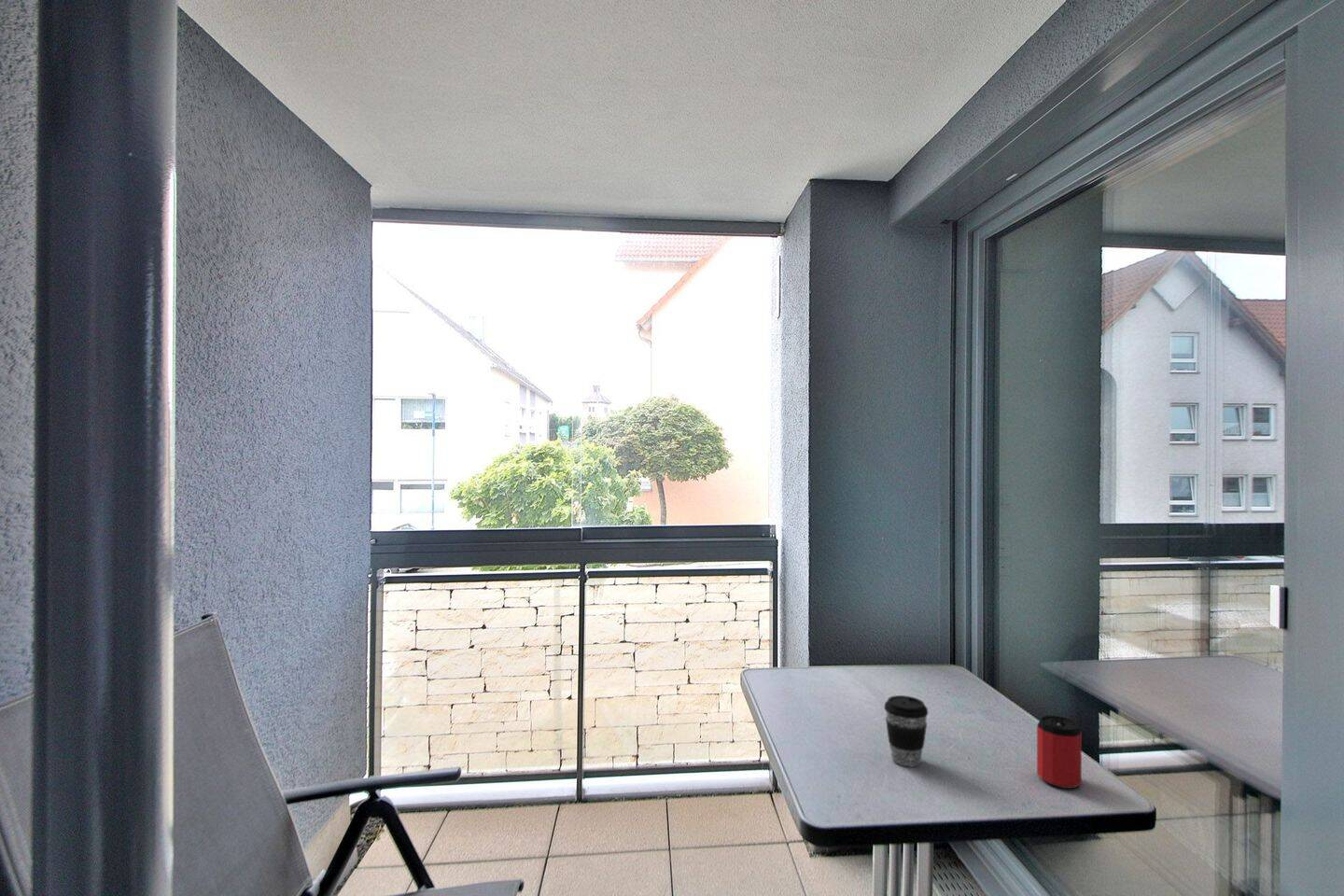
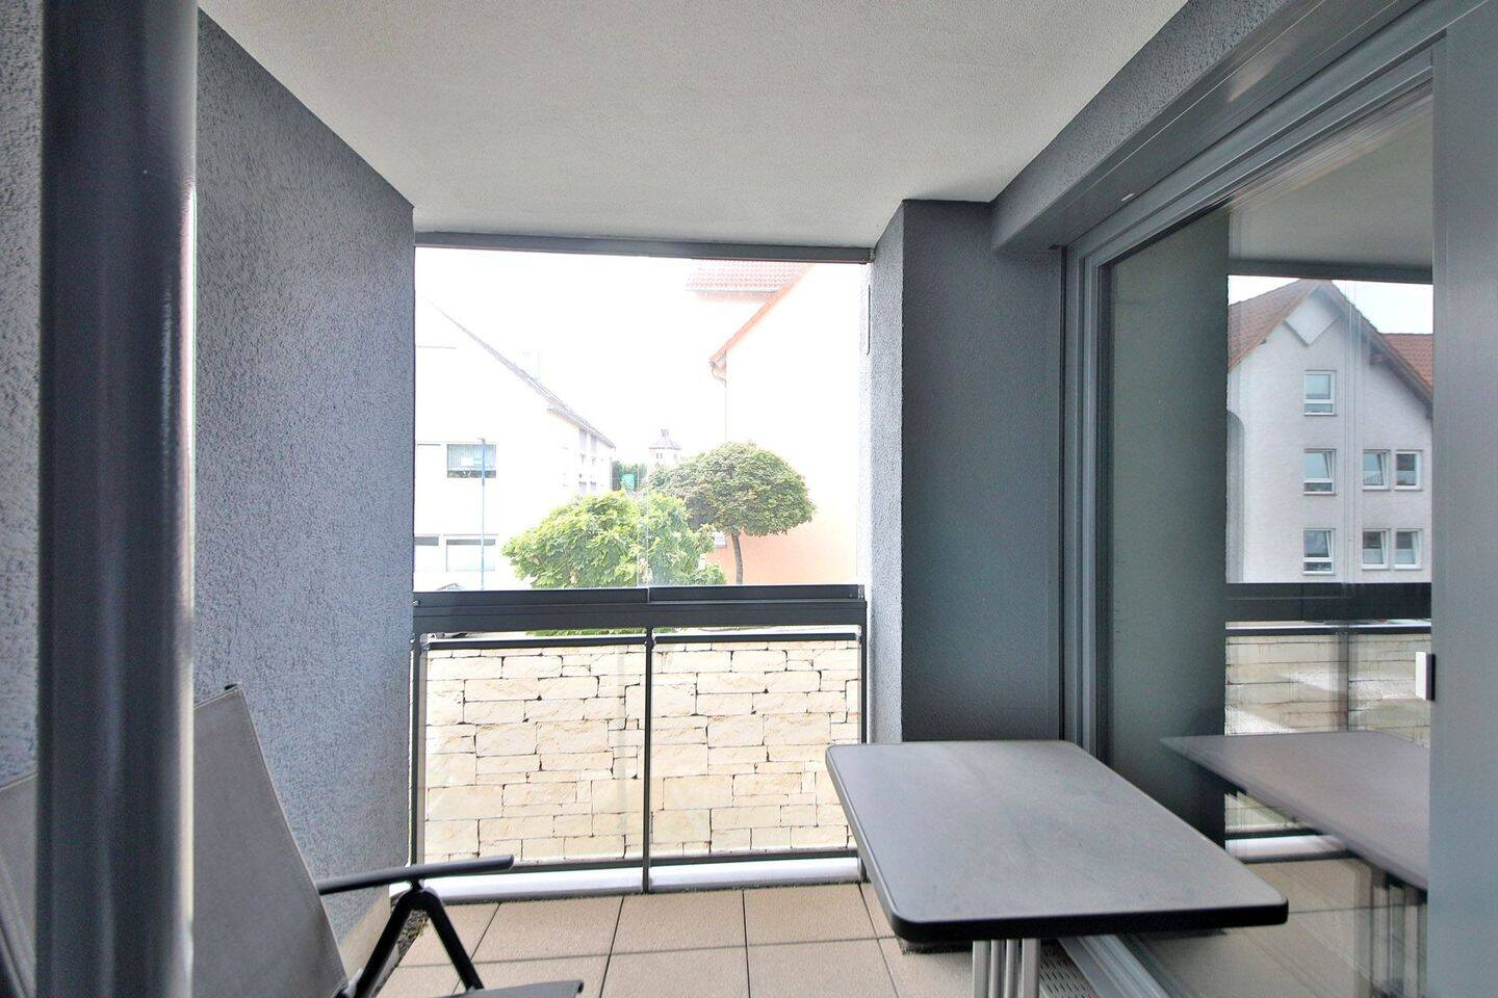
- can [1036,714,1083,790]
- coffee cup [883,694,929,767]
